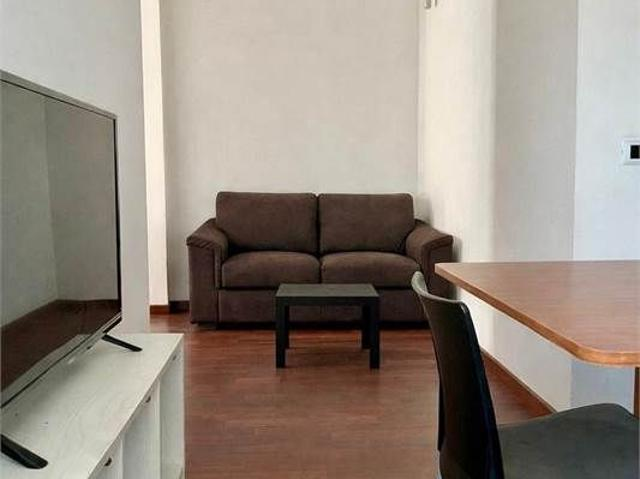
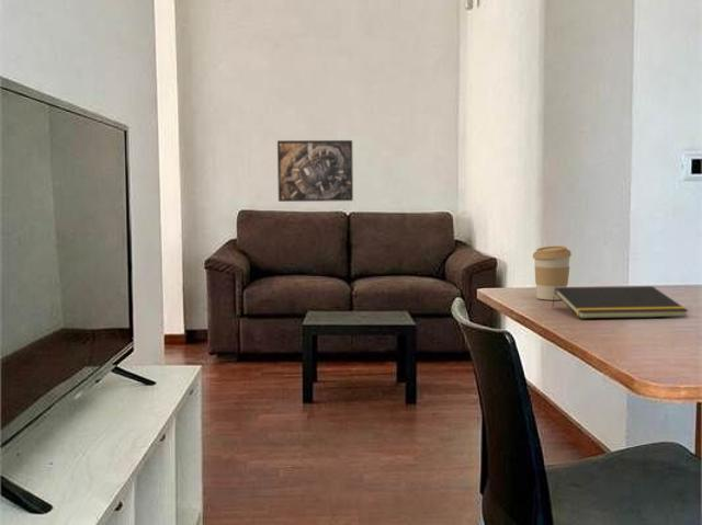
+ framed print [276,139,354,203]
+ notepad [551,285,690,320]
+ coffee cup [532,244,573,301]
